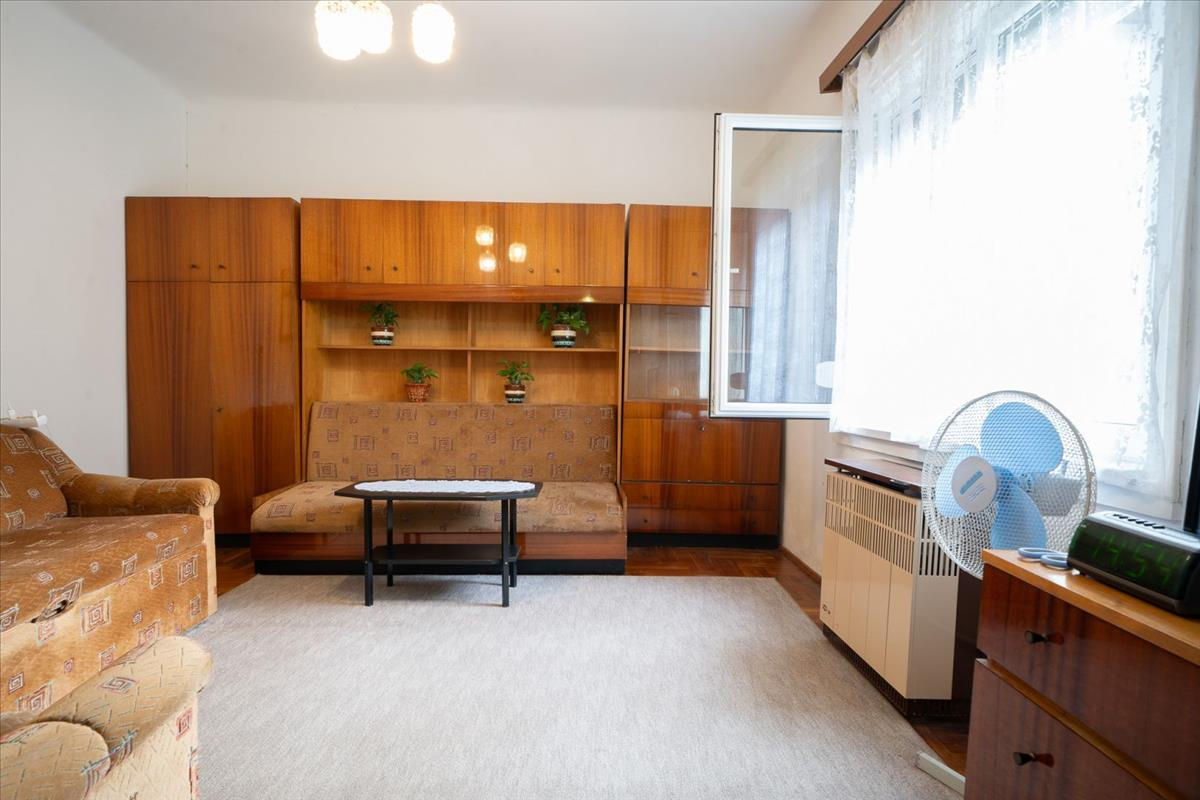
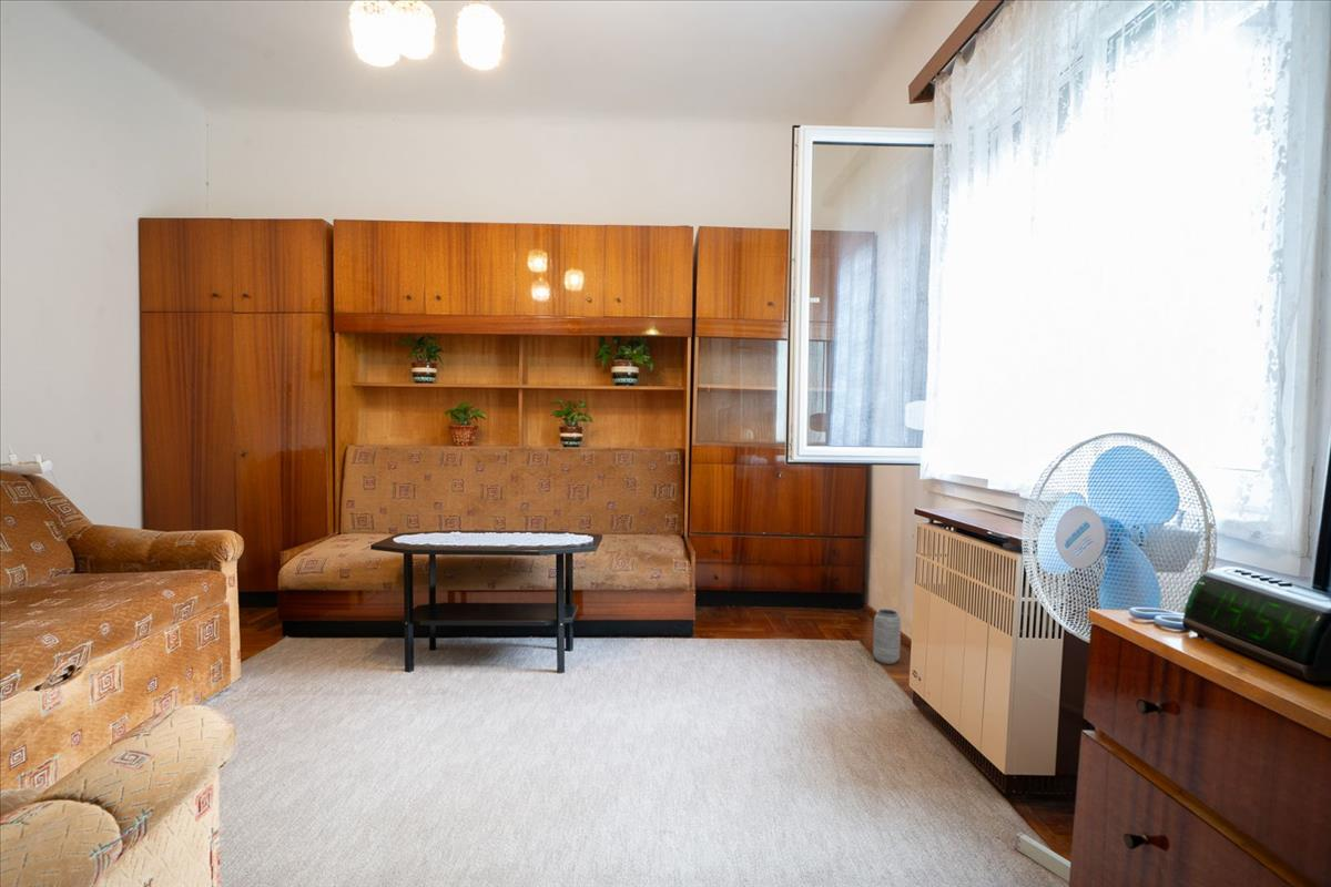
+ vase [872,608,902,665]
